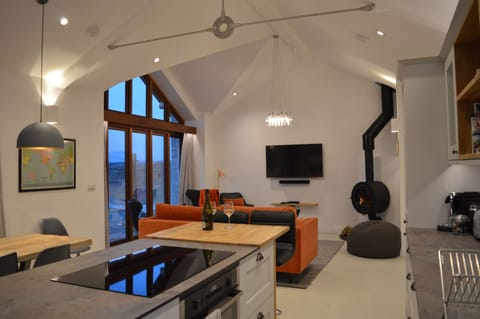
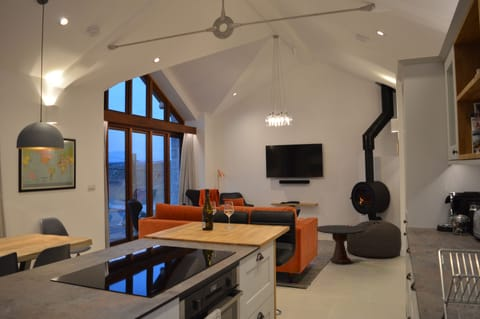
+ side table [316,224,366,265]
